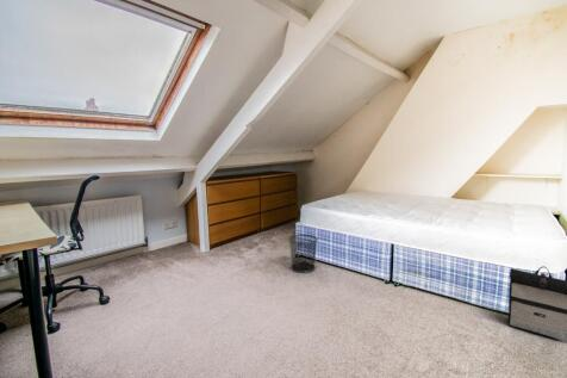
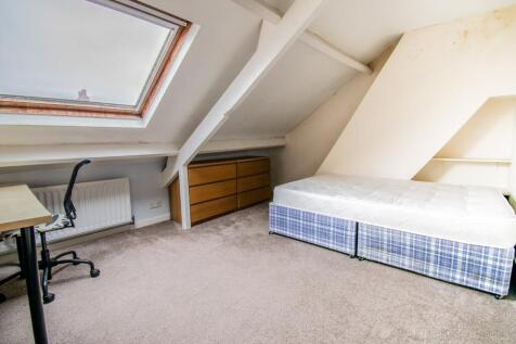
- waste bin [287,233,319,274]
- backpack [507,265,567,343]
